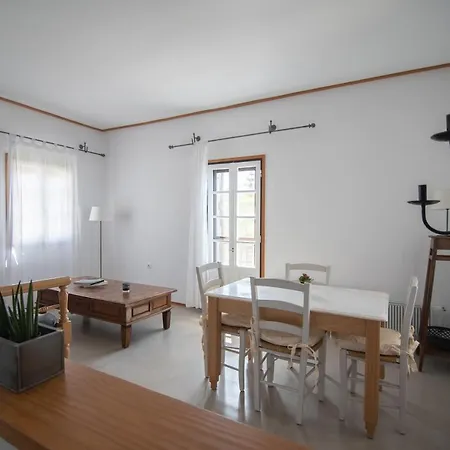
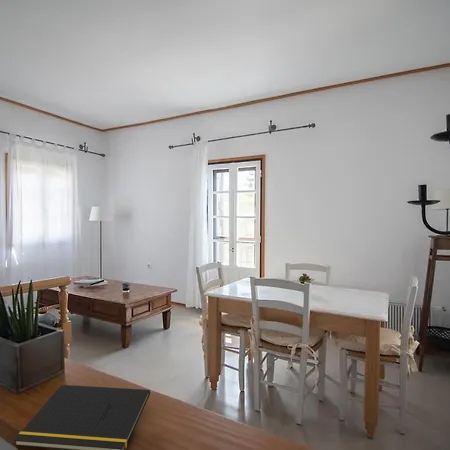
+ notepad [13,384,151,450]
